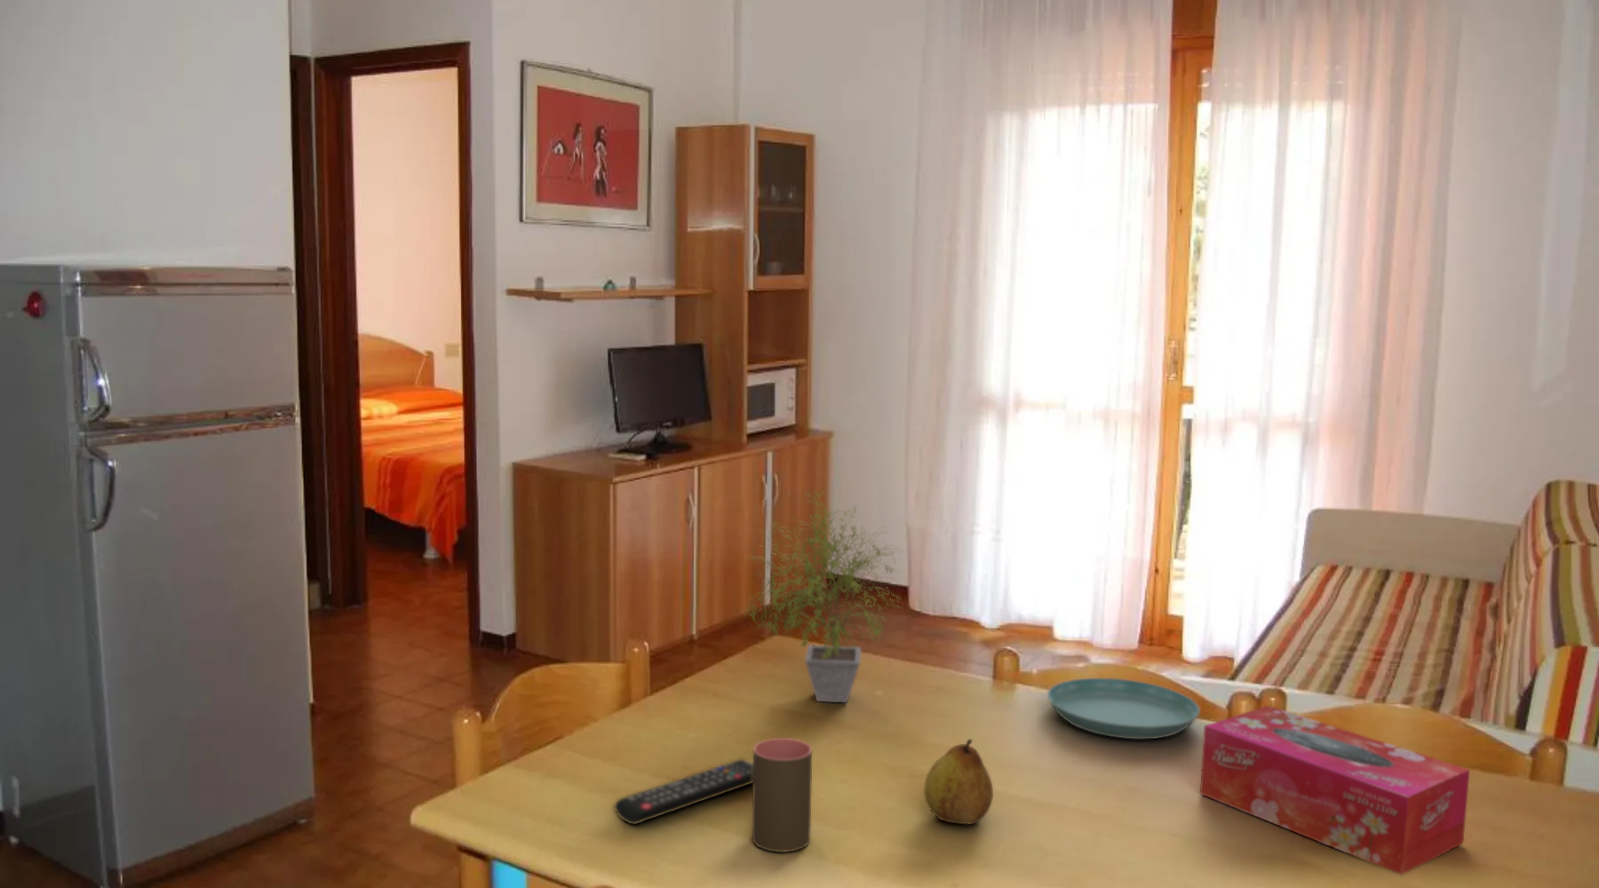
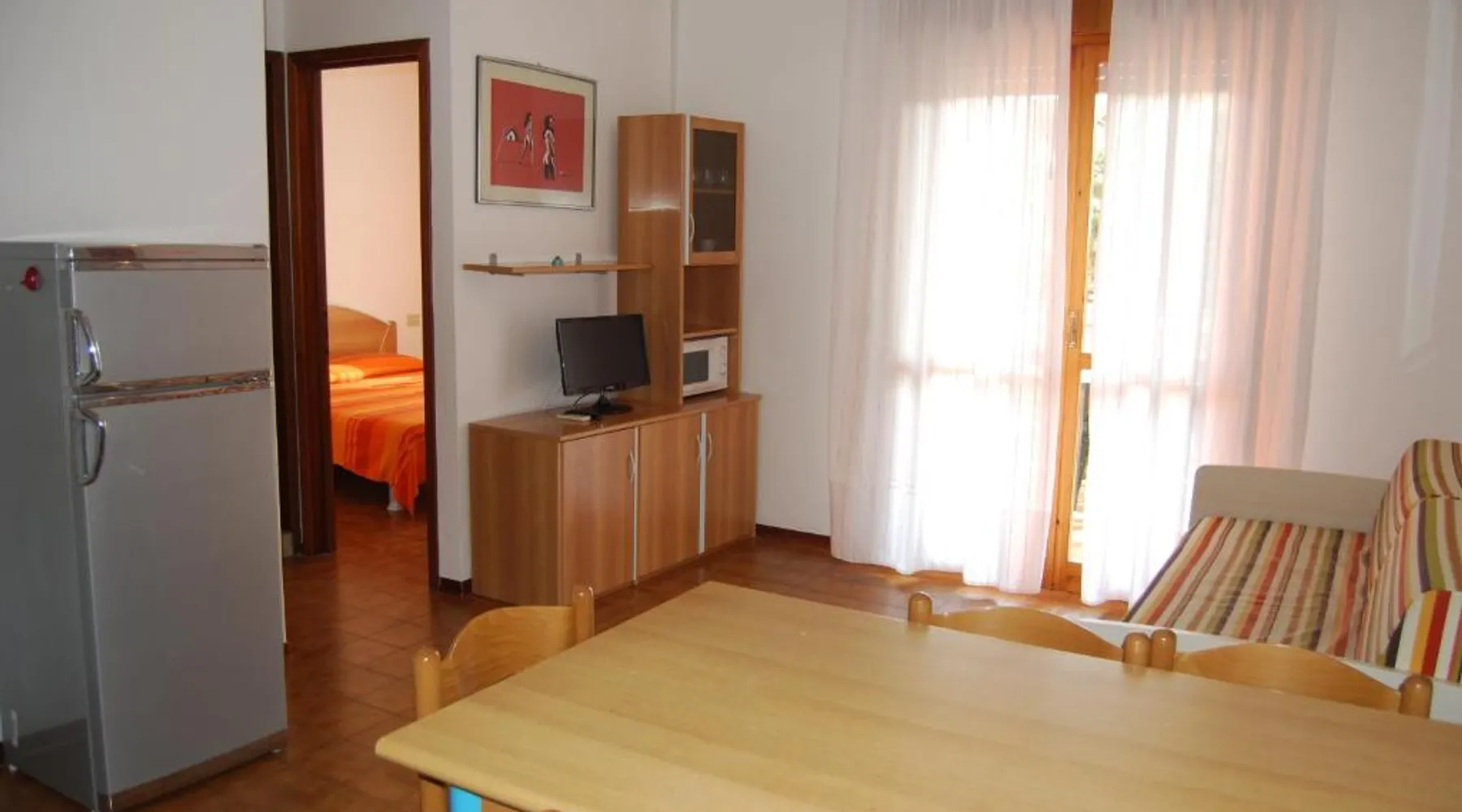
- remote control [612,758,754,826]
- saucer [1047,678,1201,739]
- fruit [923,738,994,825]
- cup [751,737,813,853]
- tissue box [1199,705,1471,876]
- potted plant [745,490,904,703]
